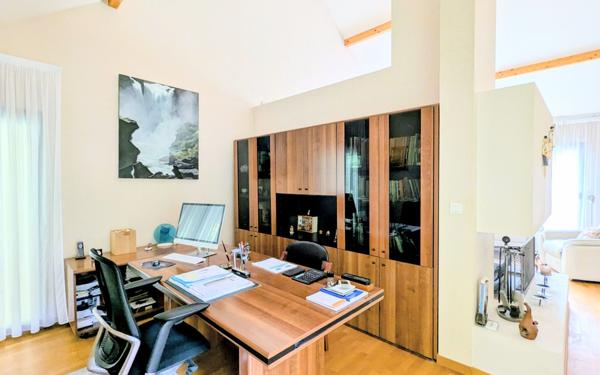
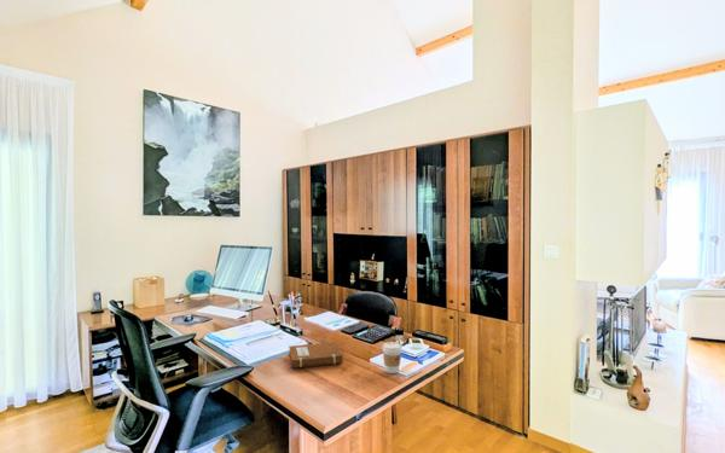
+ notebook [288,341,343,370]
+ coffee cup [382,341,404,374]
